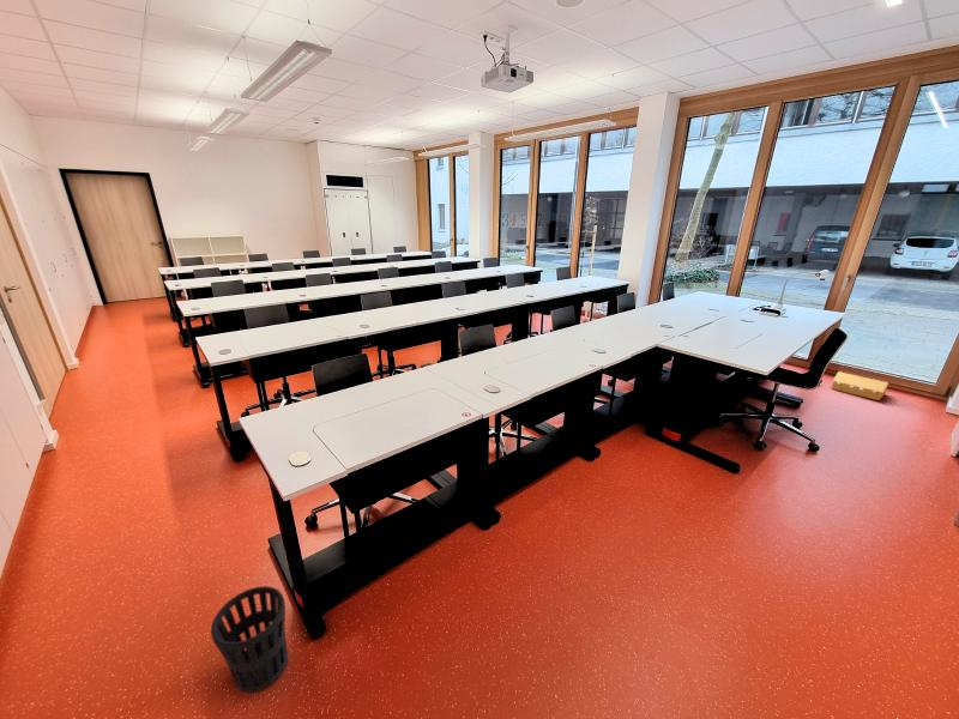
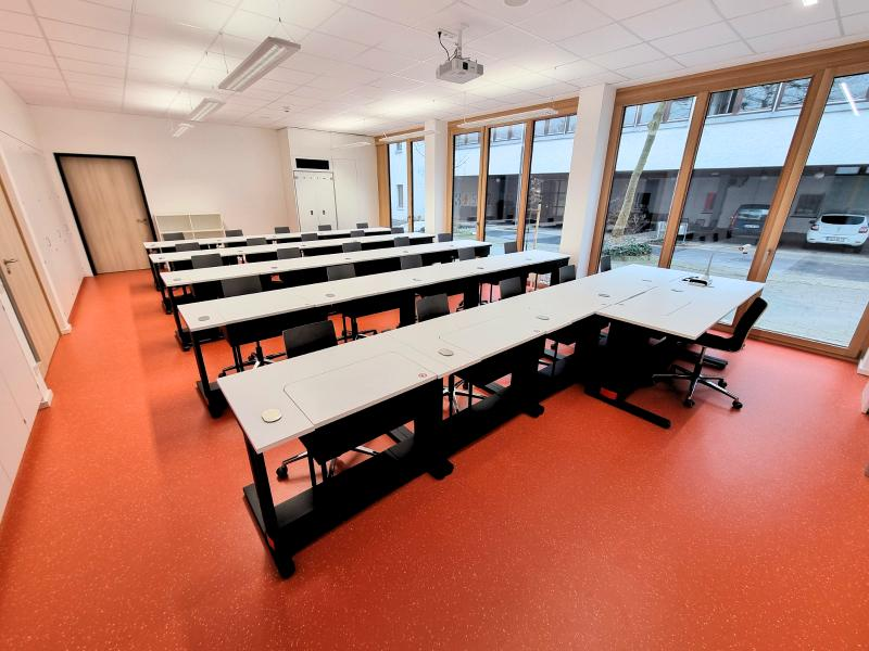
- wastebasket [210,585,289,694]
- architectural model [831,370,891,401]
